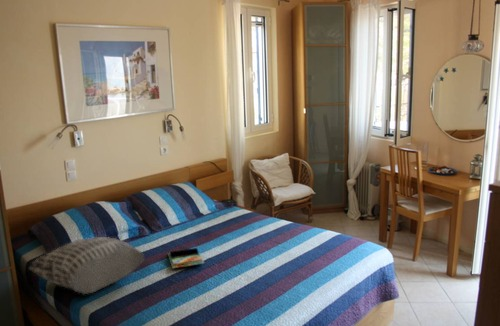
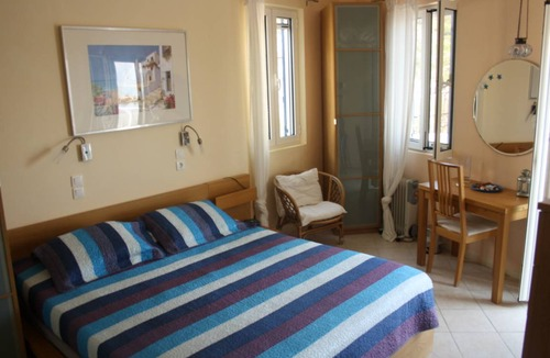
- cushion [28,236,146,295]
- book [167,247,205,269]
